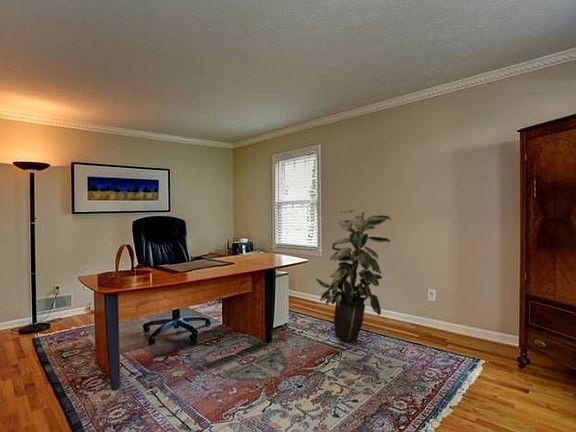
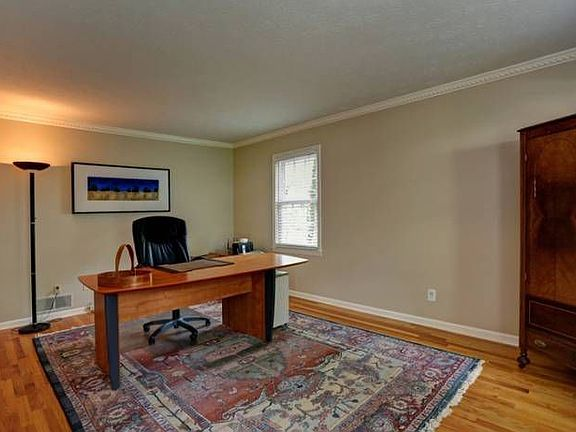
- indoor plant [315,208,393,343]
